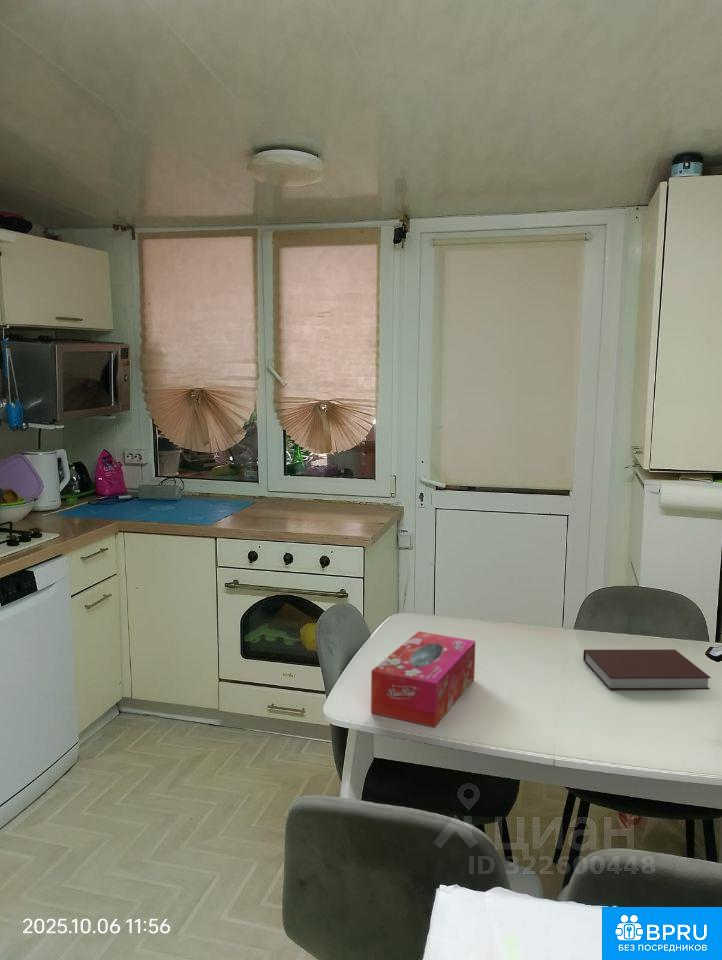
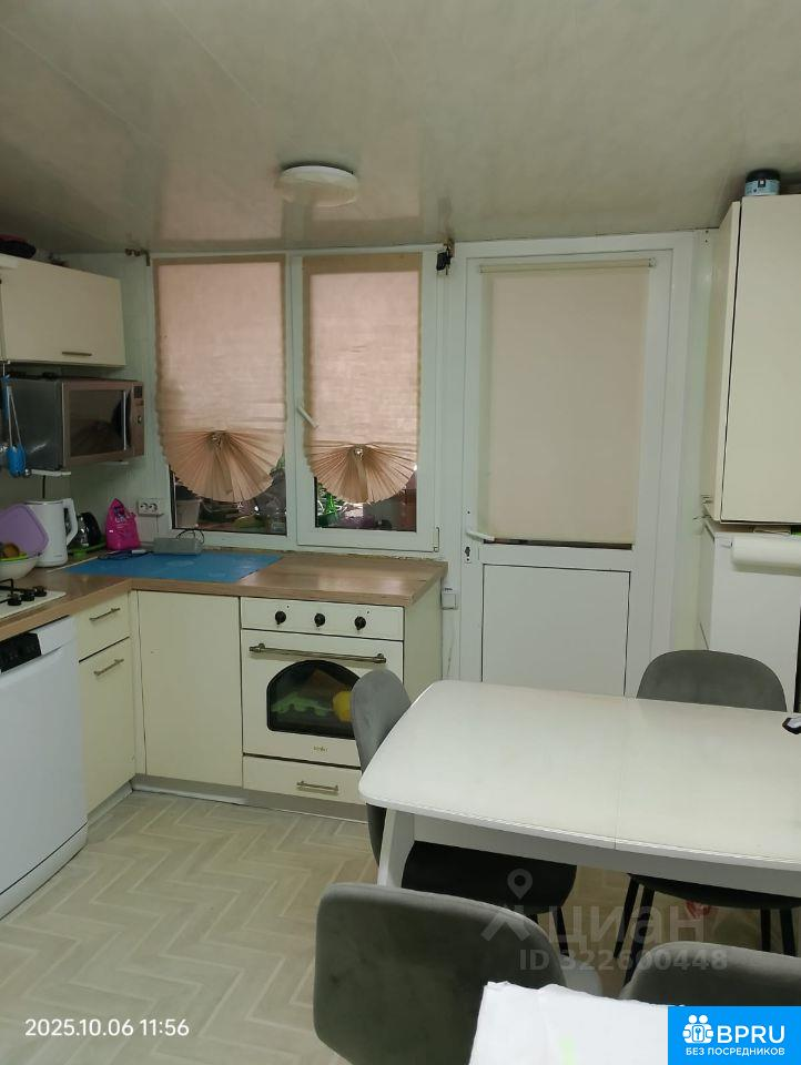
- tissue box [370,630,476,728]
- notebook [582,649,712,691]
